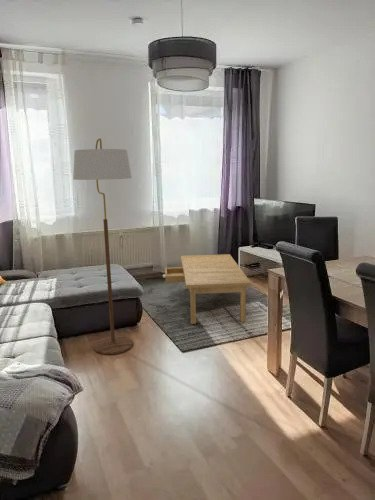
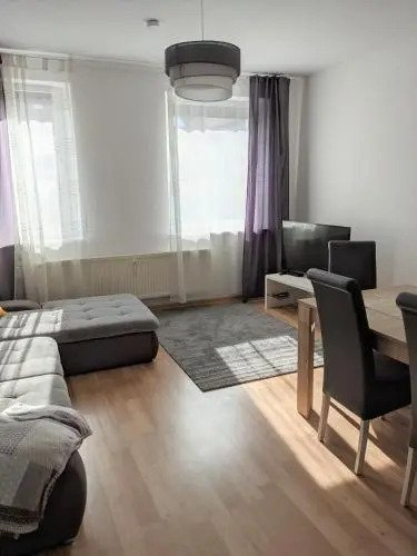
- coffee table [162,253,252,325]
- floor lamp [72,137,134,355]
